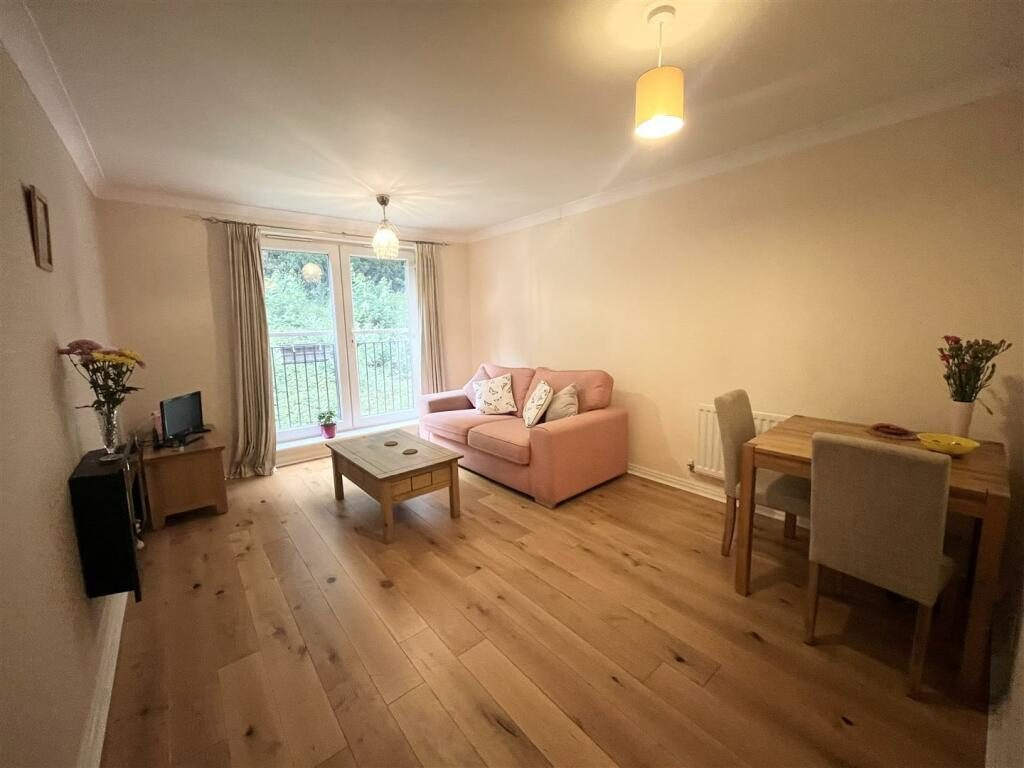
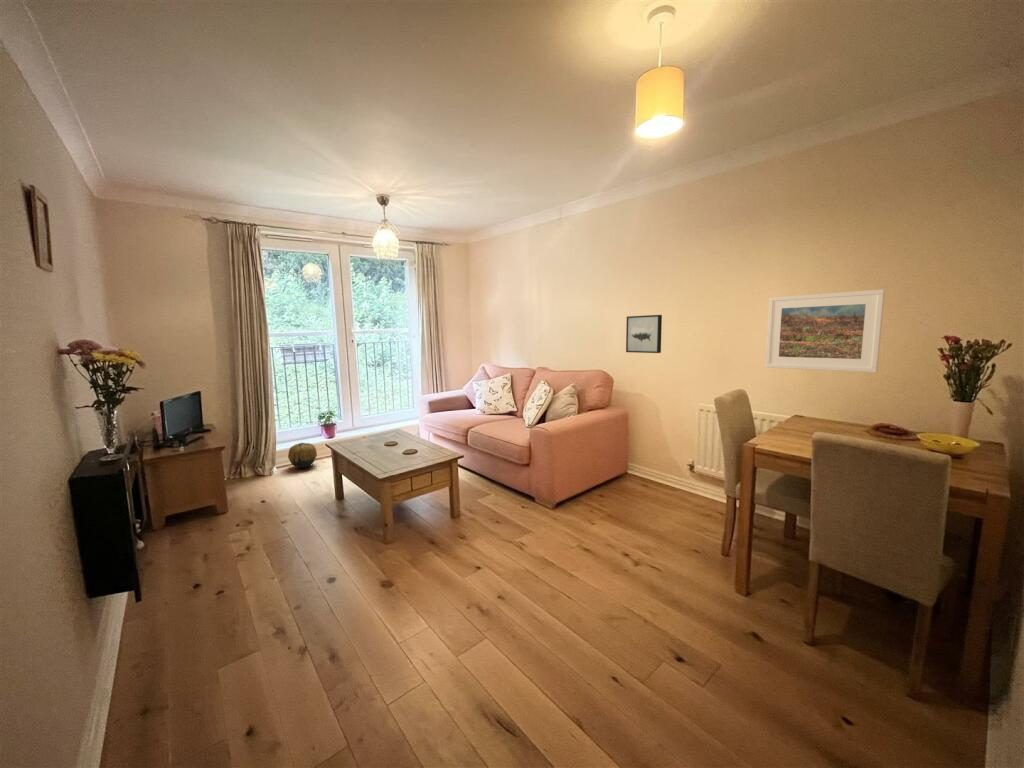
+ decorative ball [287,441,318,469]
+ wall art [625,314,663,354]
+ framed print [764,288,886,374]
